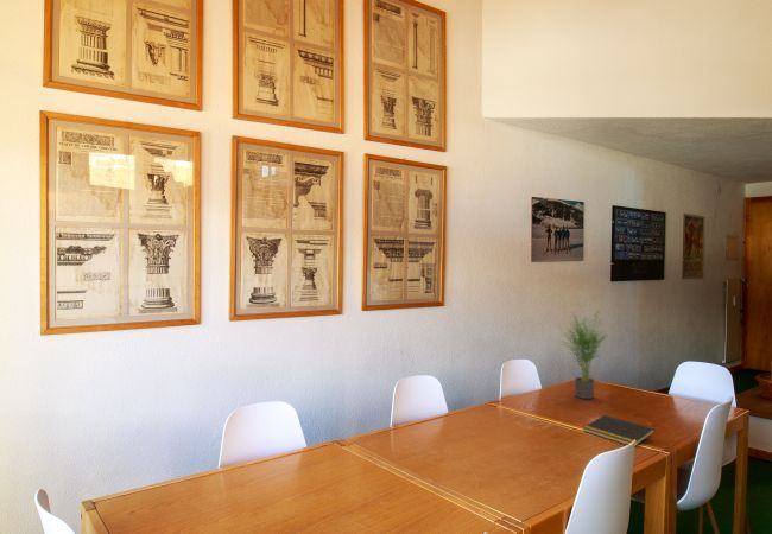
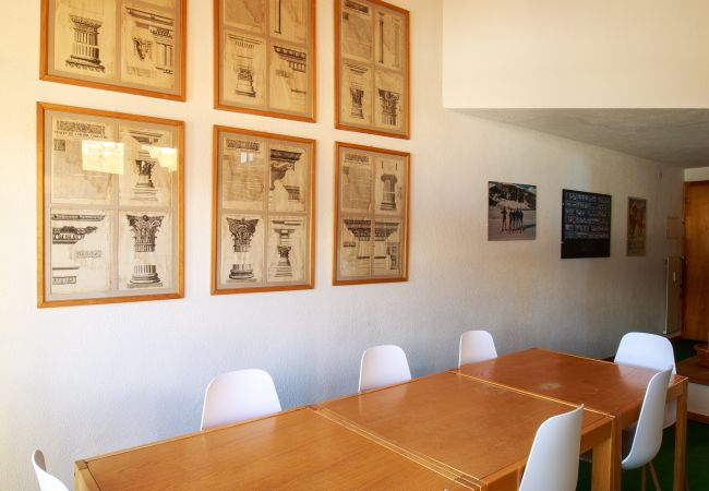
- notepad [582,414,656,447]
- potted plant [558,309,615,400]
